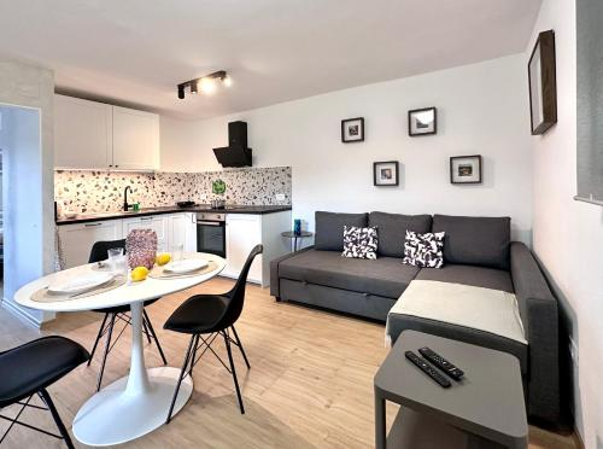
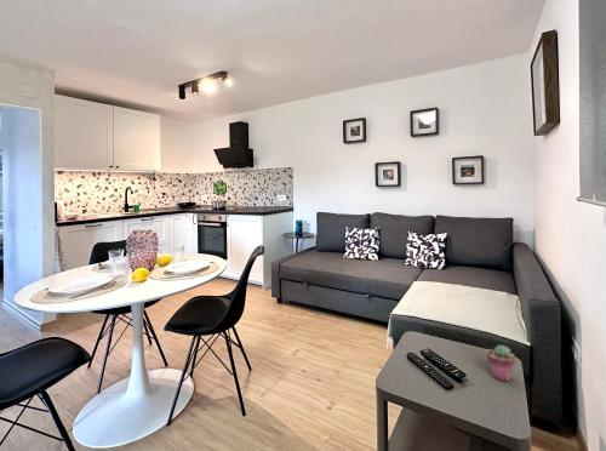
+ potted succulent [486,344,516,382]
